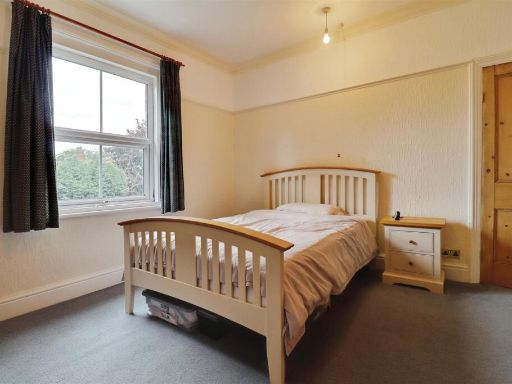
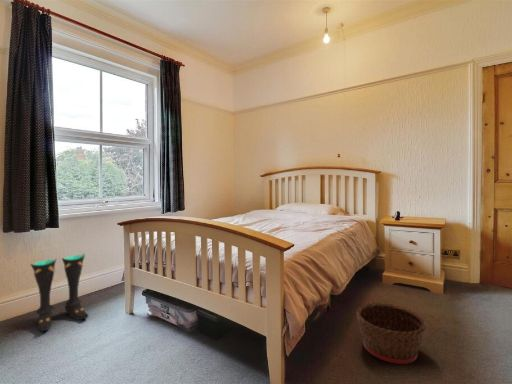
+ boots [30,252,90,332]
+ basket [356,302,426,365]
